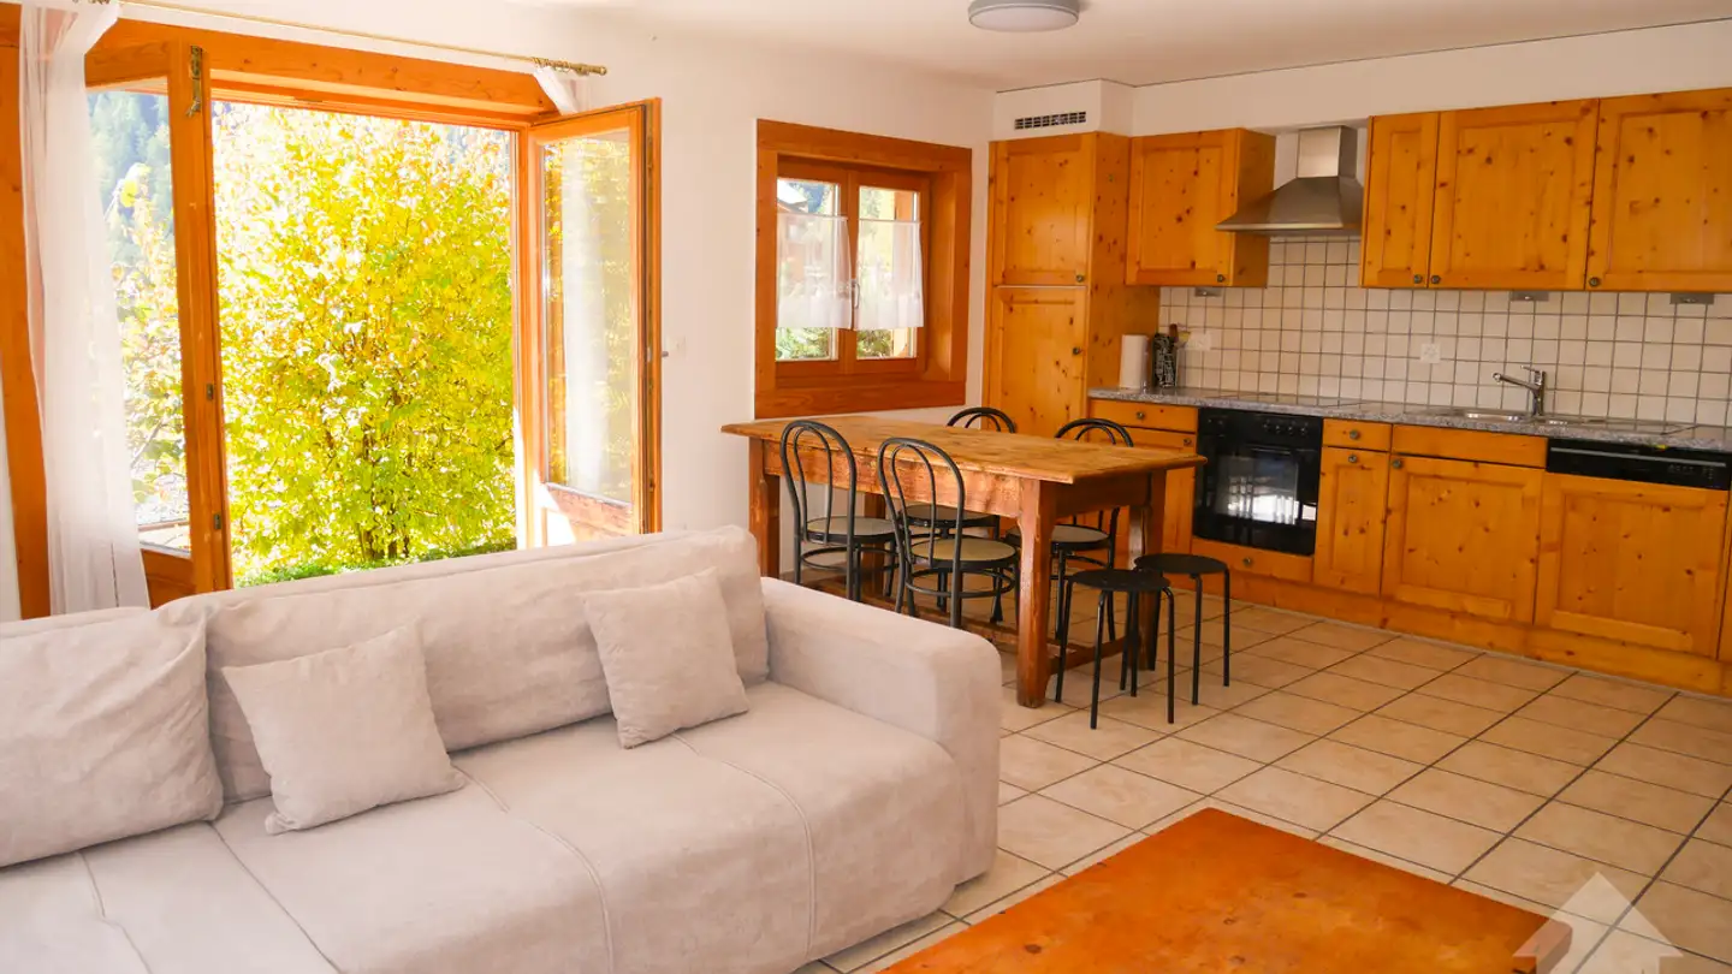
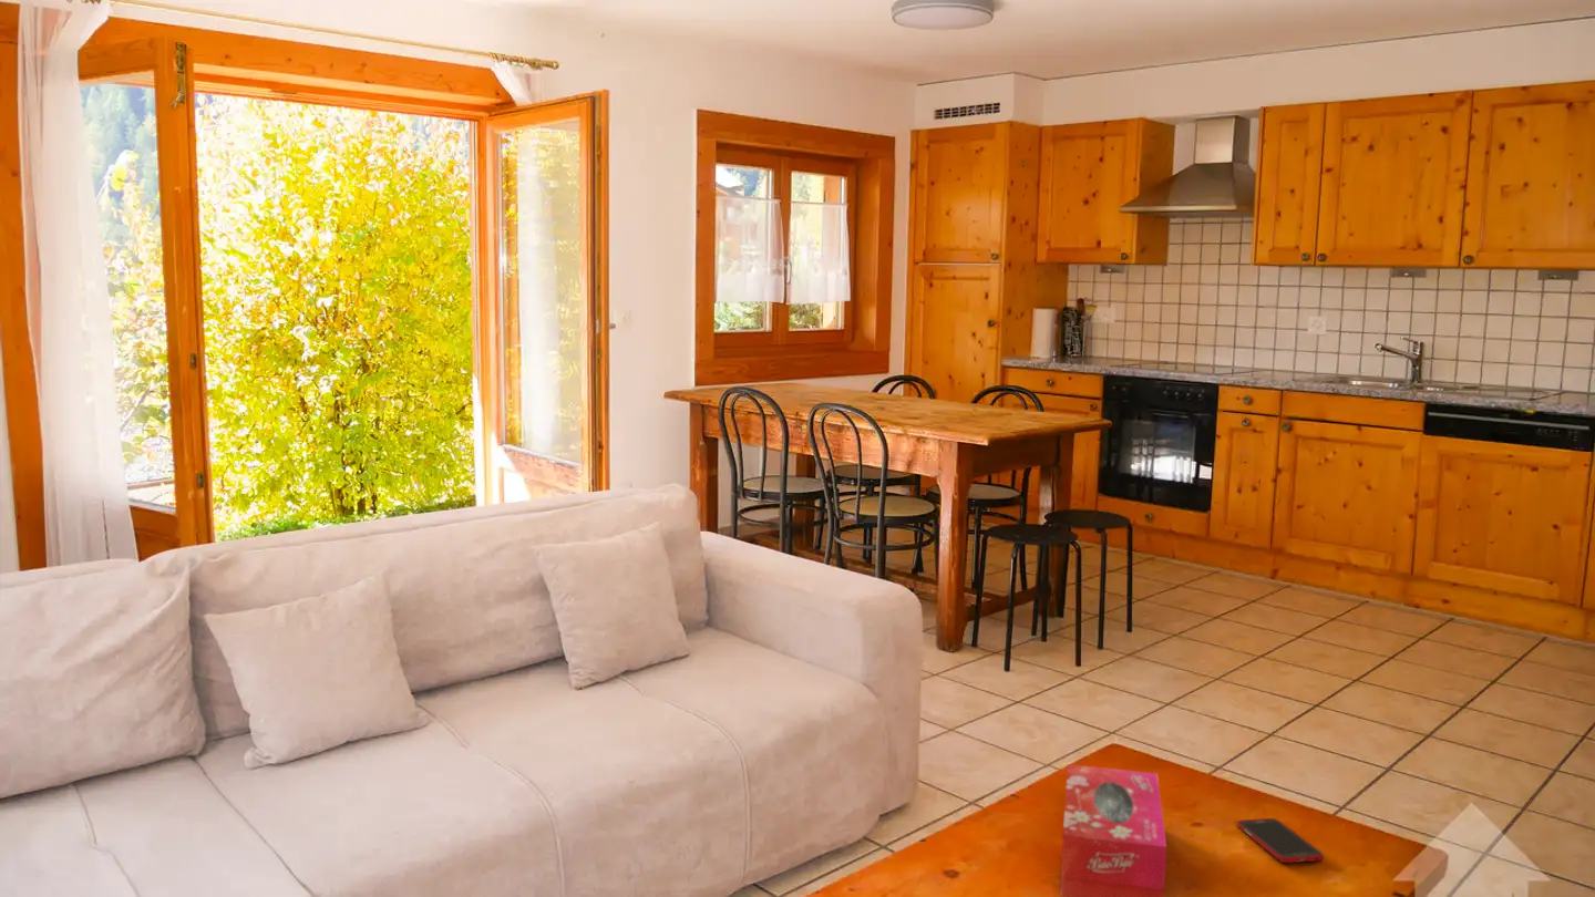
+ cell phone [1236,817,1325,864]
+ tissue box [1059,763,1167,897]
